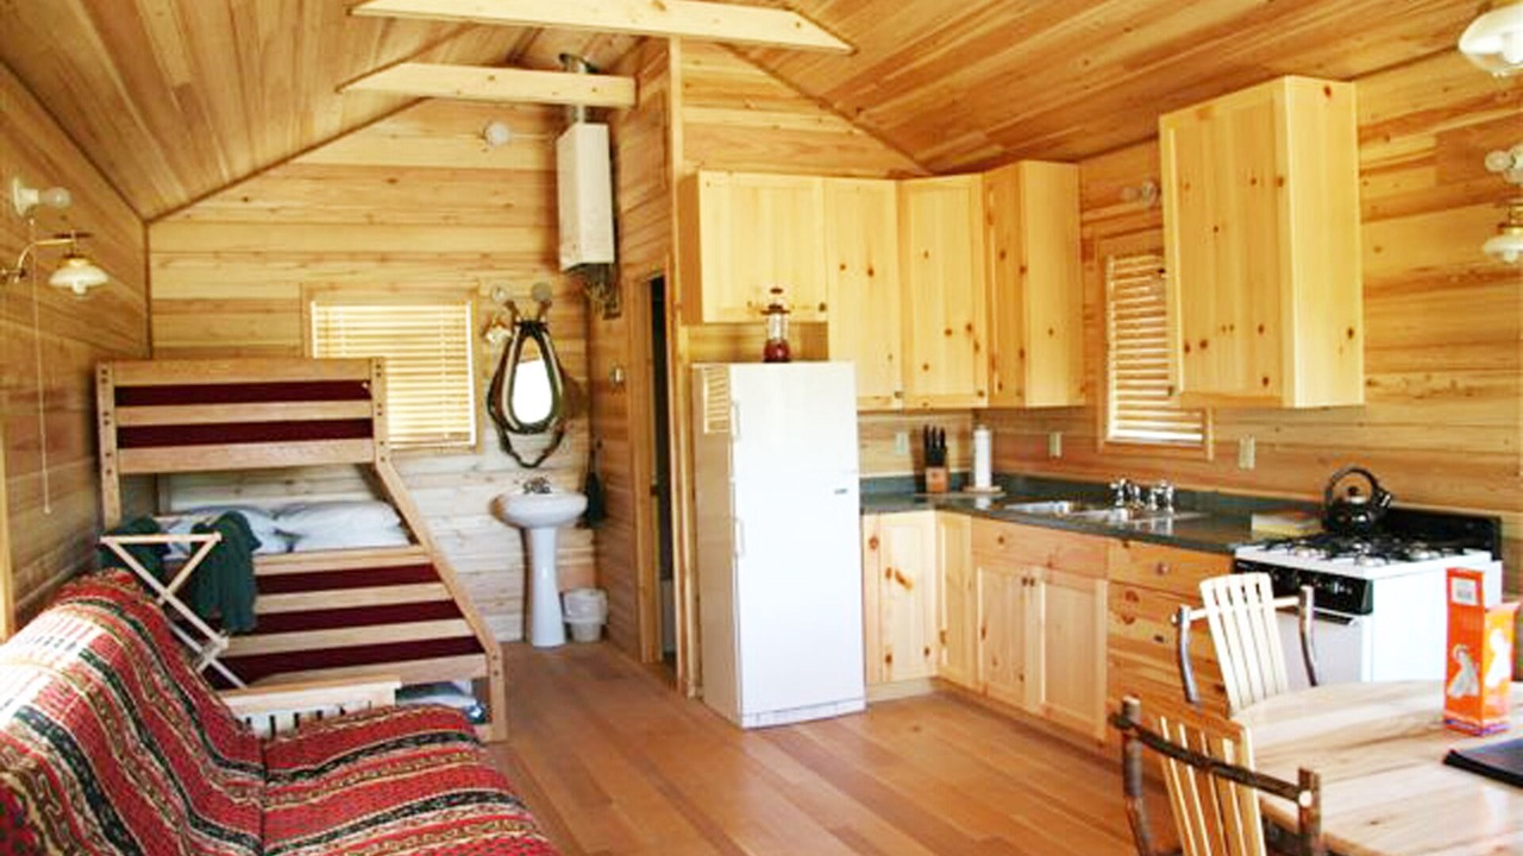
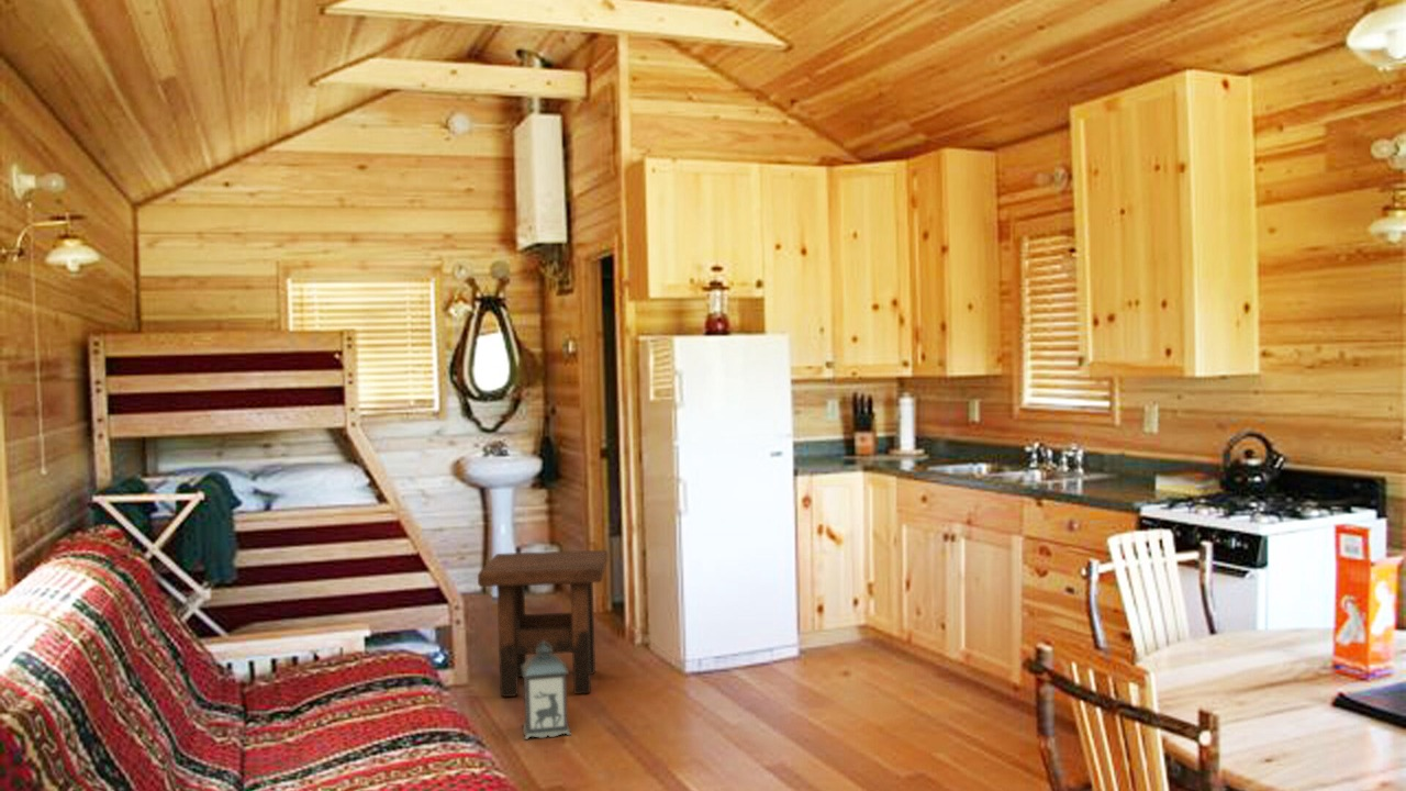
+ side table [477,549,609,698]
+ lantern [521,642,572,740]
